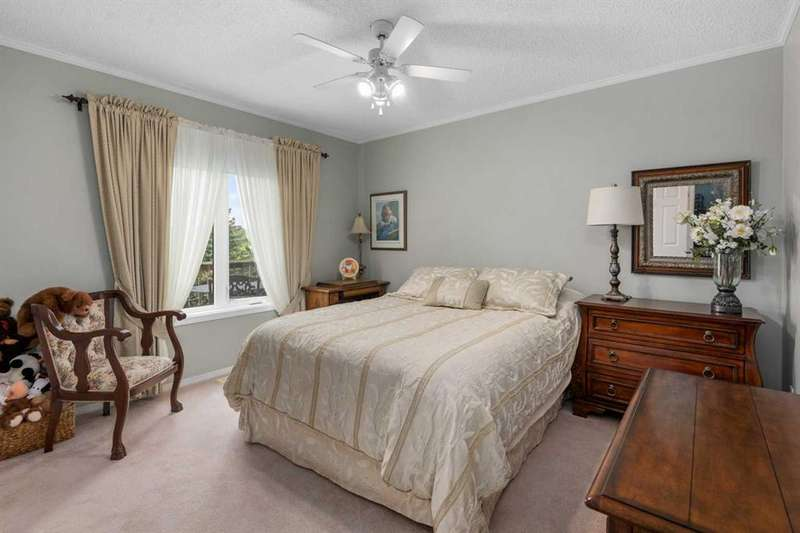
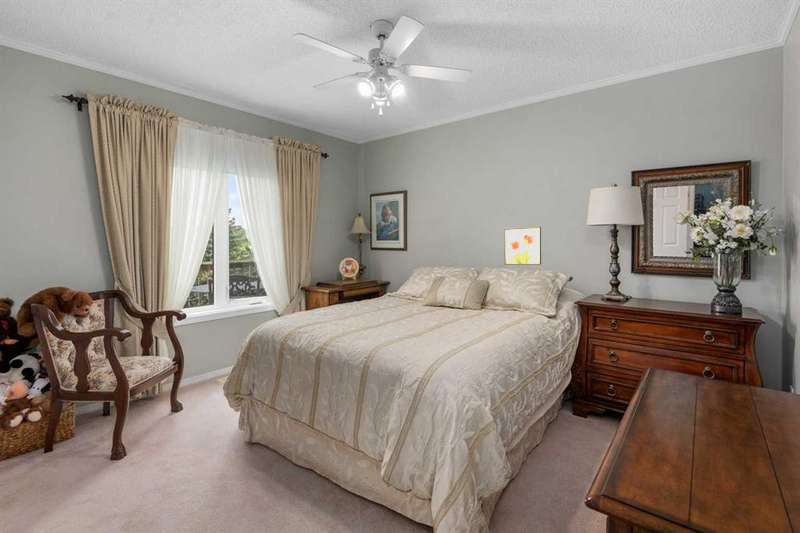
+ wall art [503,226,542,266]
